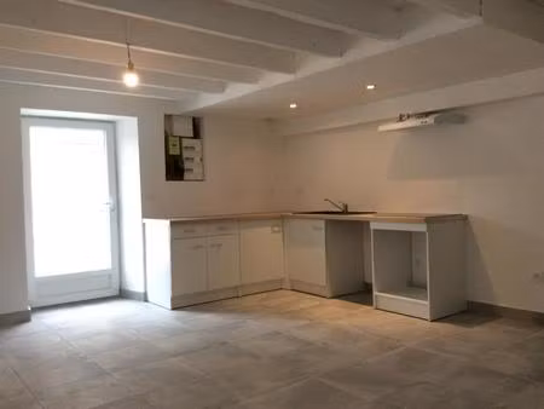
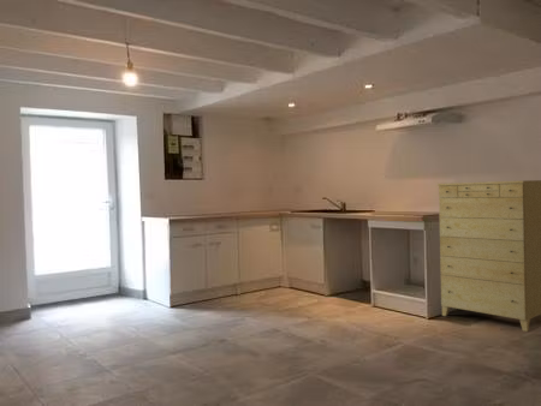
+ dresser [436,179,541,333]
